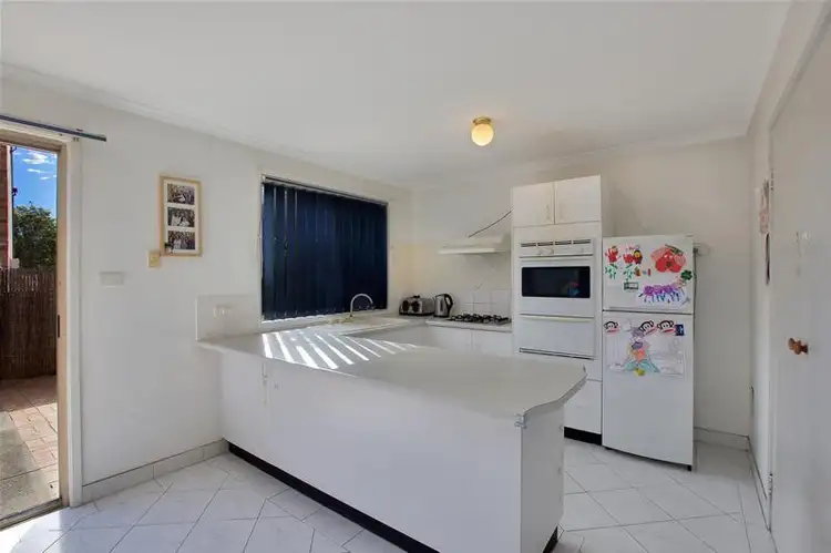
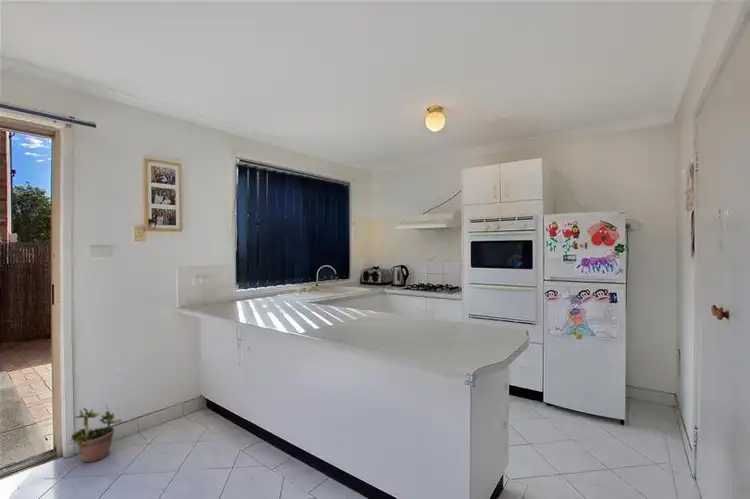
+ potted plant [68,401,123,463]
